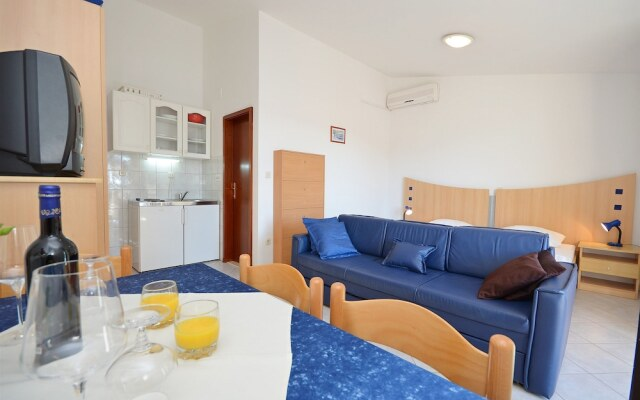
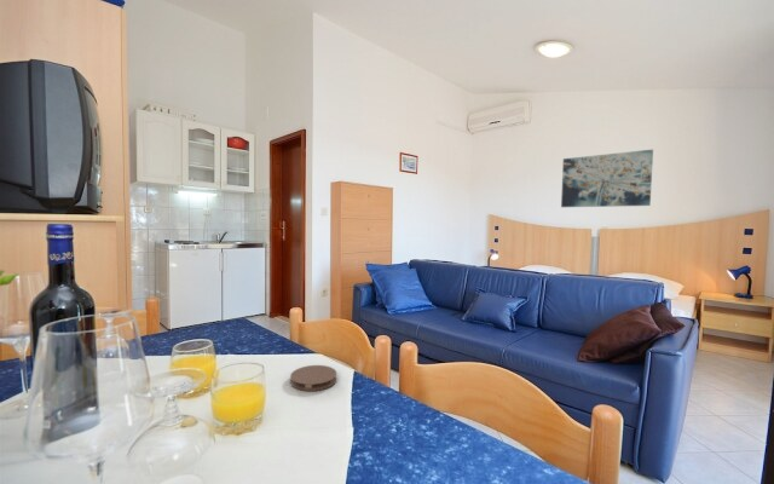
+ coaster [289,364,337,392]
+ wall art [560,149,654,208]
